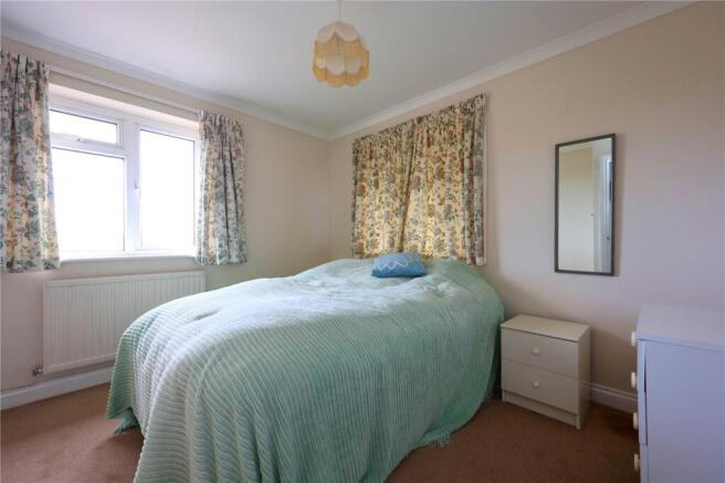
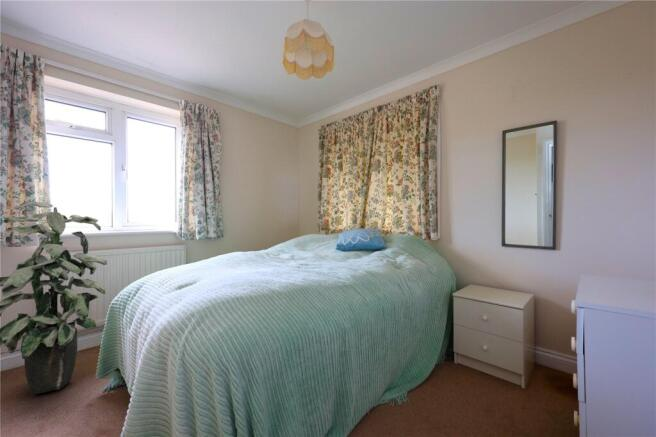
+ indoor plant [0,201,108,395]
